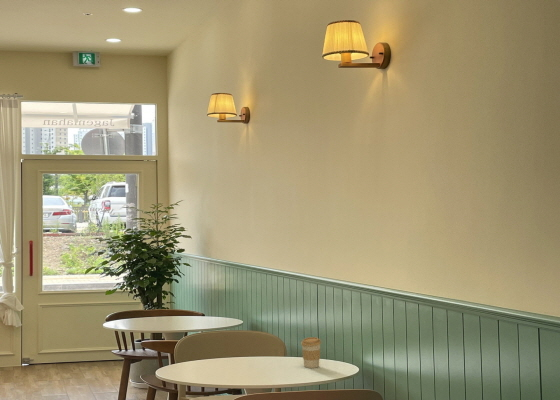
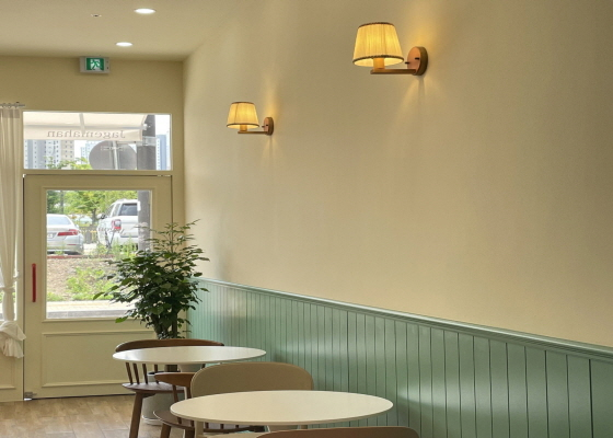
- coffee cup [300,336,322,369]
